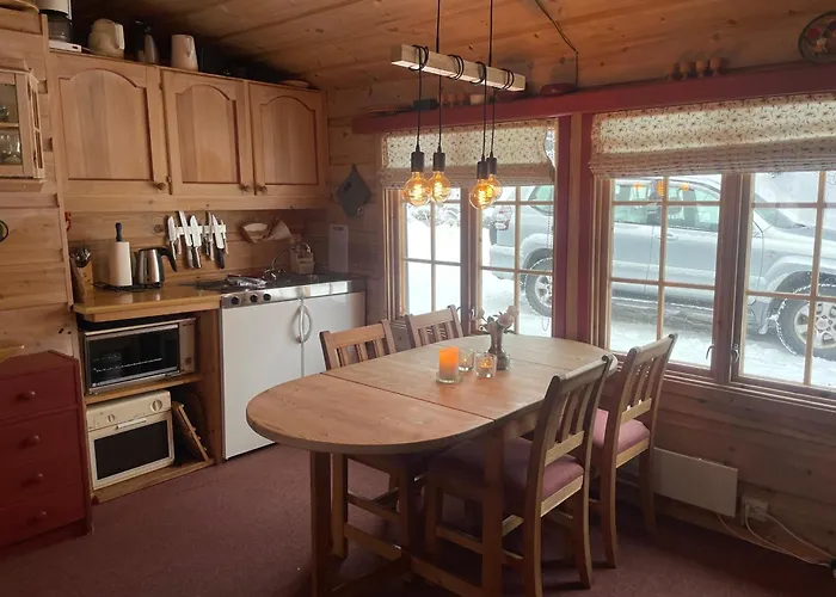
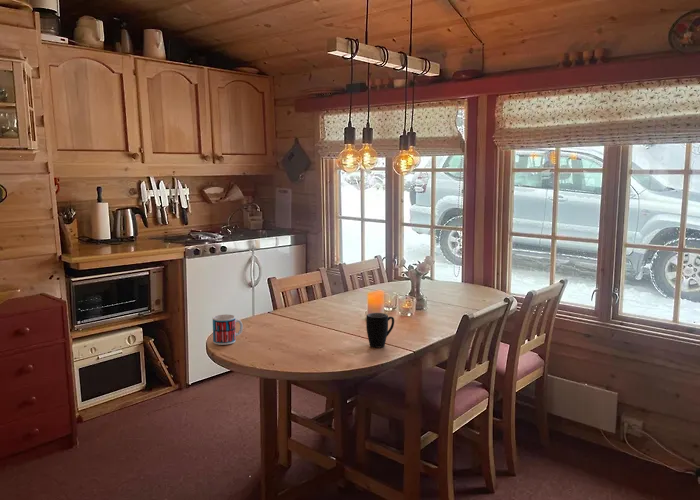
+ mug [365,312,395,349]
+ mug [212,314,244,346]
